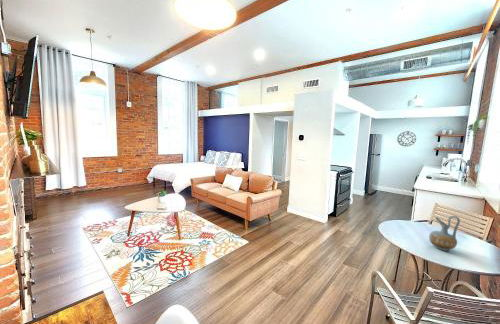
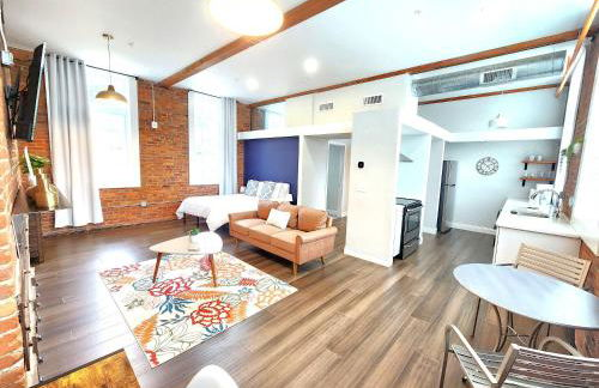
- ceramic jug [428,215,461,252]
